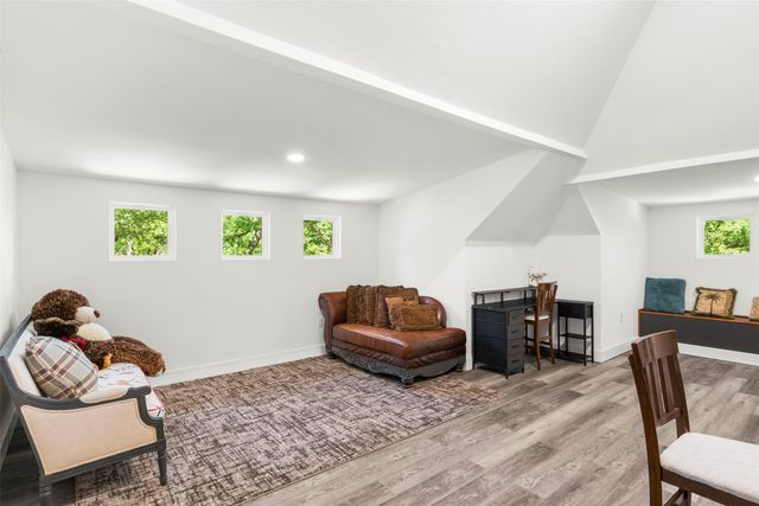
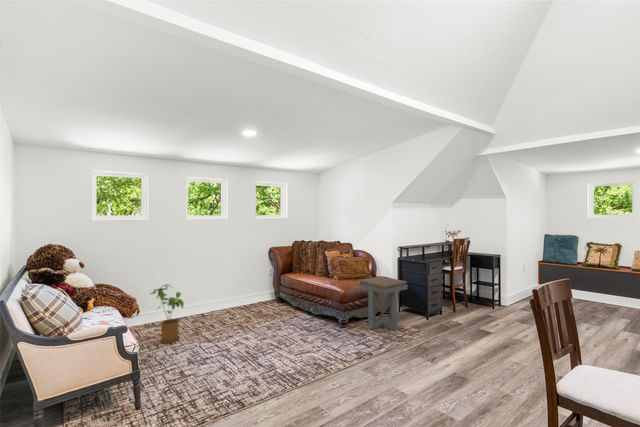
+ side table [357,275,409,331]
+ house plant [149,283,185,344]
